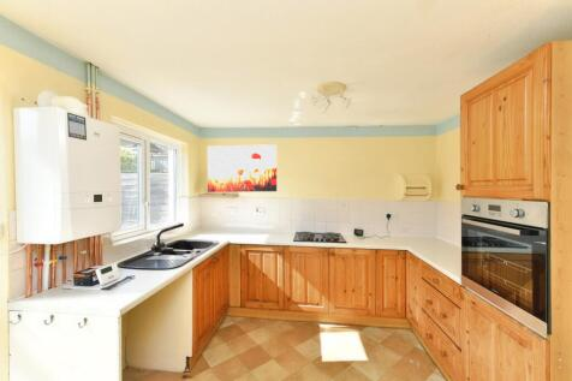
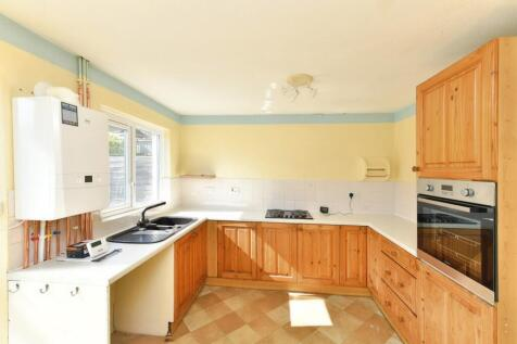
- wall art [207,143,278,194]
